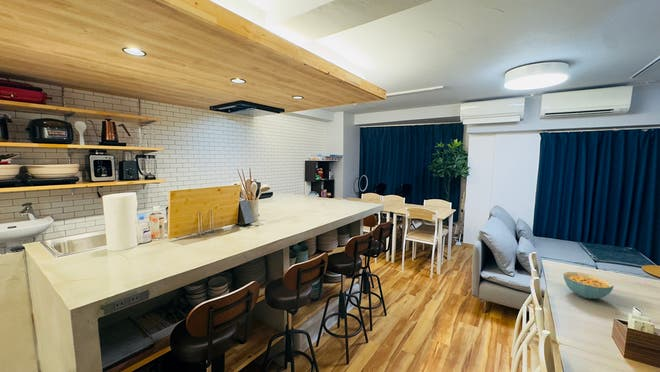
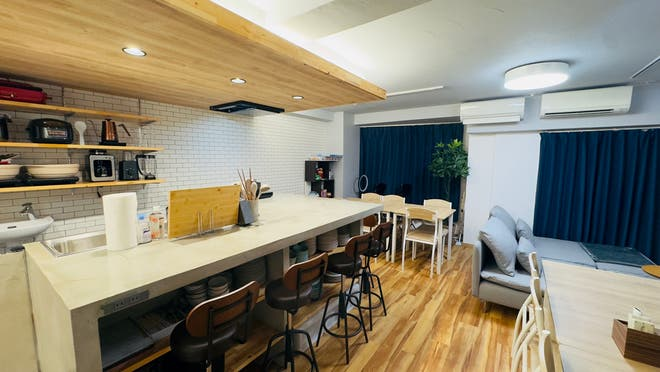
- cereal bowl [563,271,614,300]
